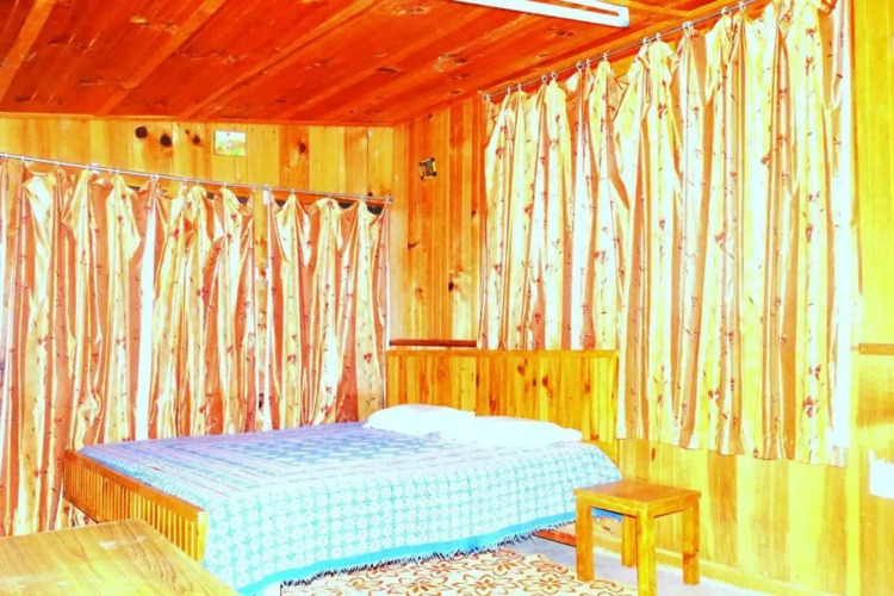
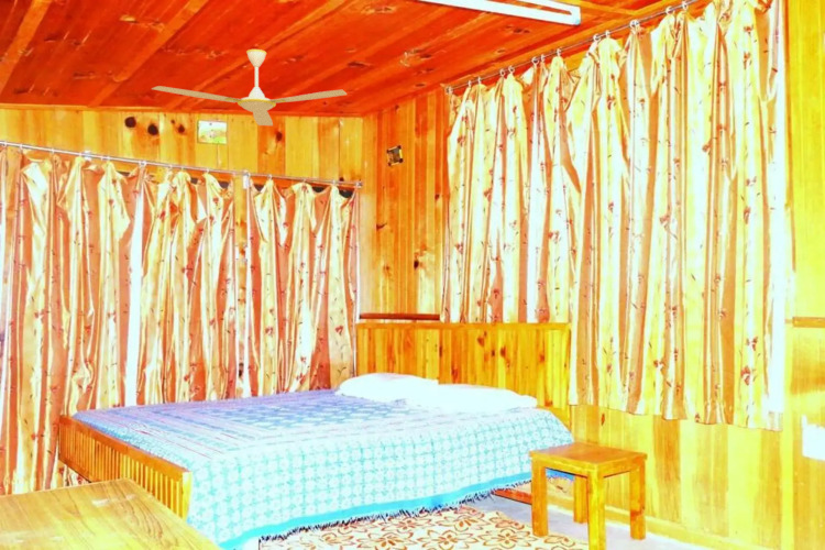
+ ceiling fan [151,48,348,127]
